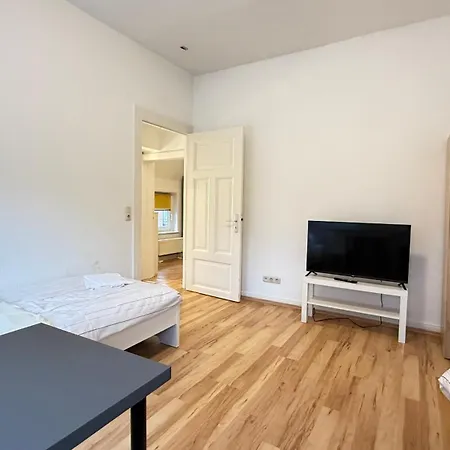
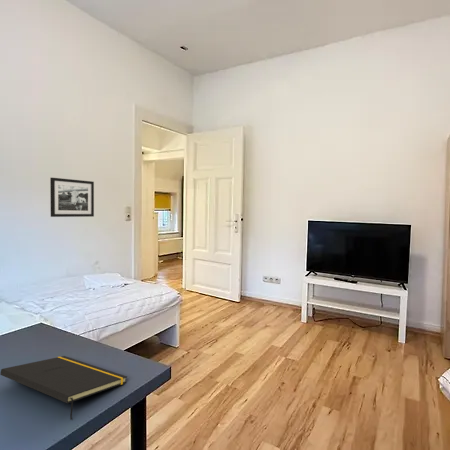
+ picture frame [49,177,95,218]
+ notepad [0,355,128,421]
